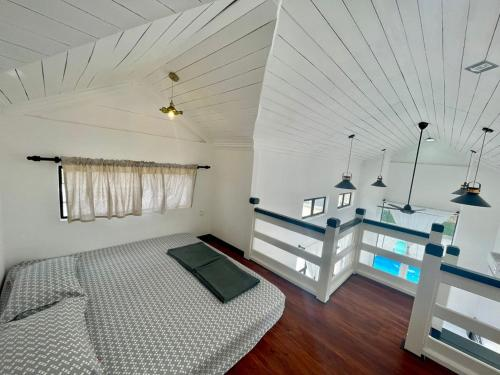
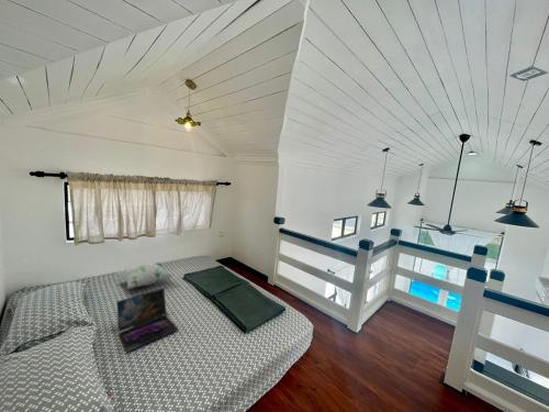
+ laptop [115,287,179,353]
+ decorative pillow [116,261,175,290]
